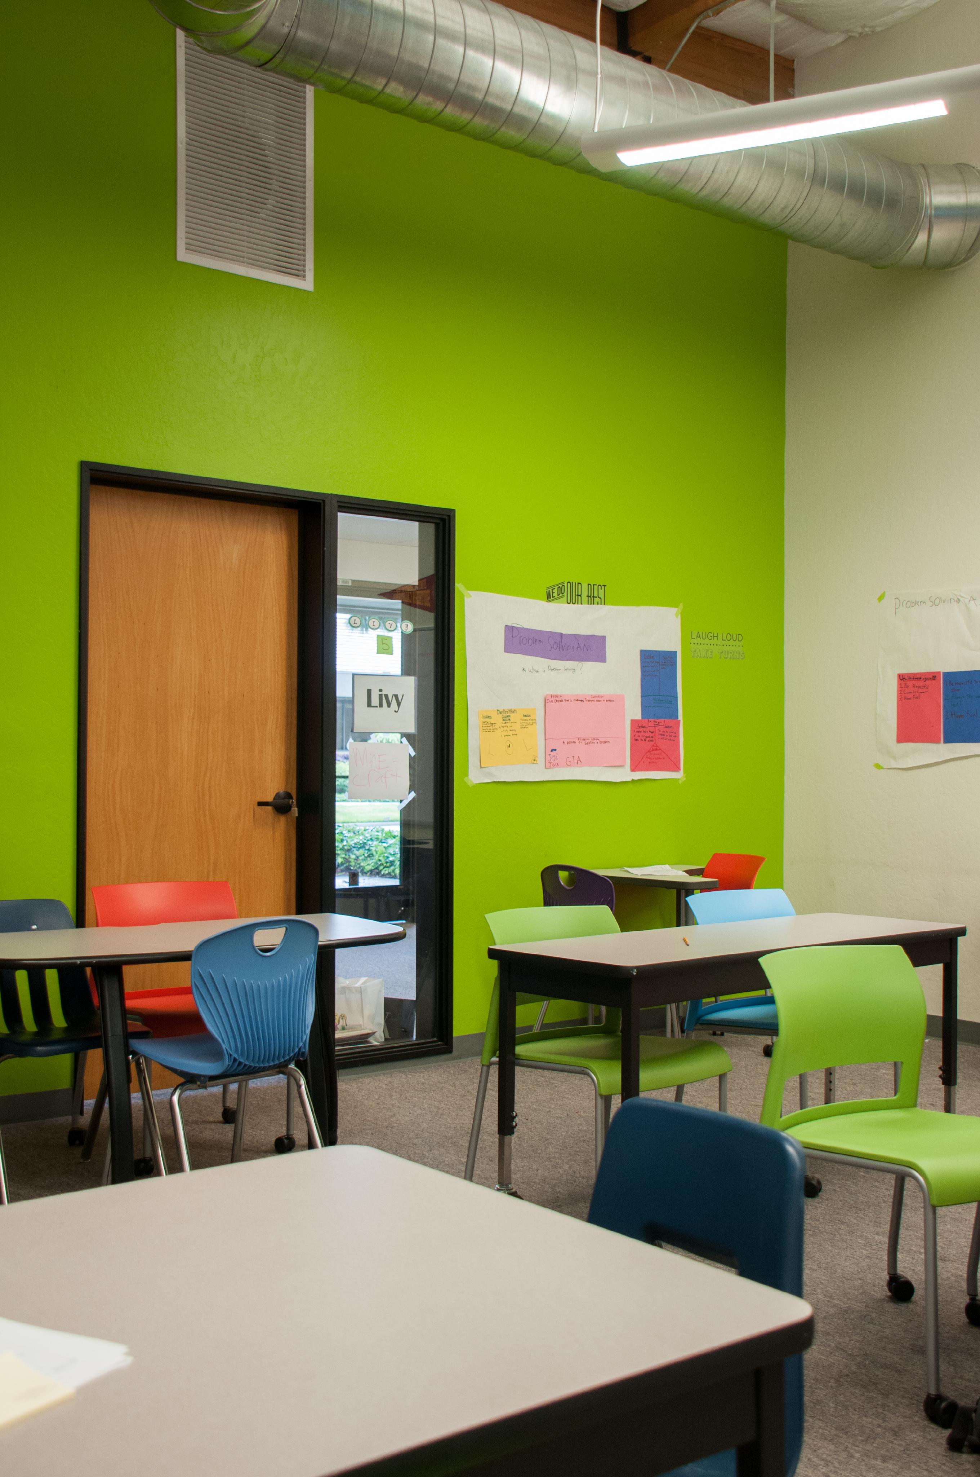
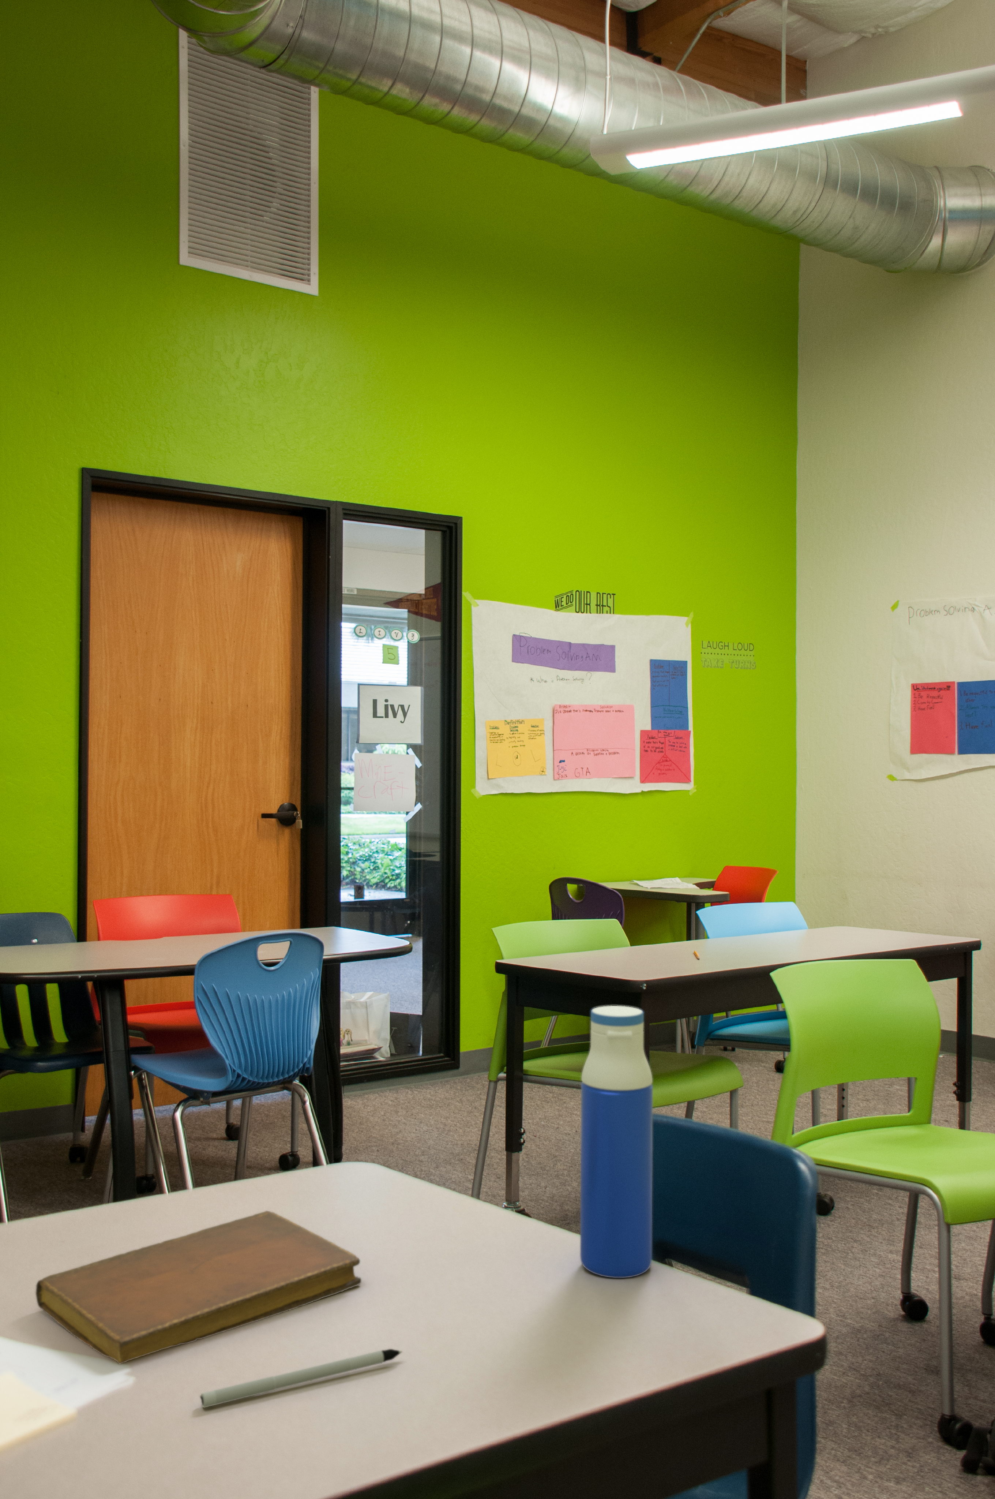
+ water bottle [580,1005,653,1278]
+ pen [200,1349,403,1408]
+ notebook [36,1210,362,1365]
